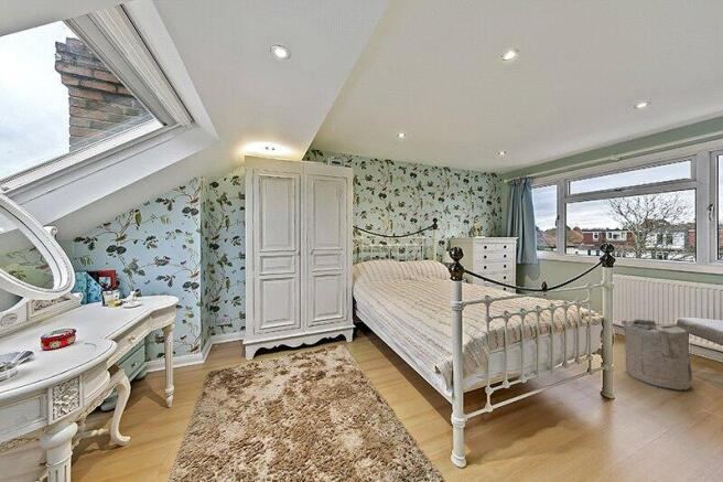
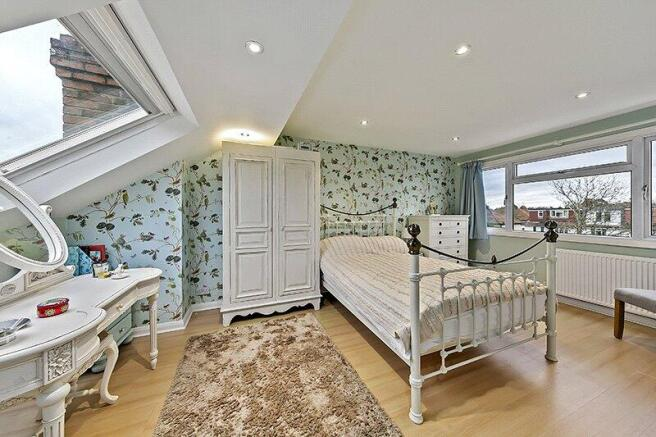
- laundry hamper [619,318,693,392]
